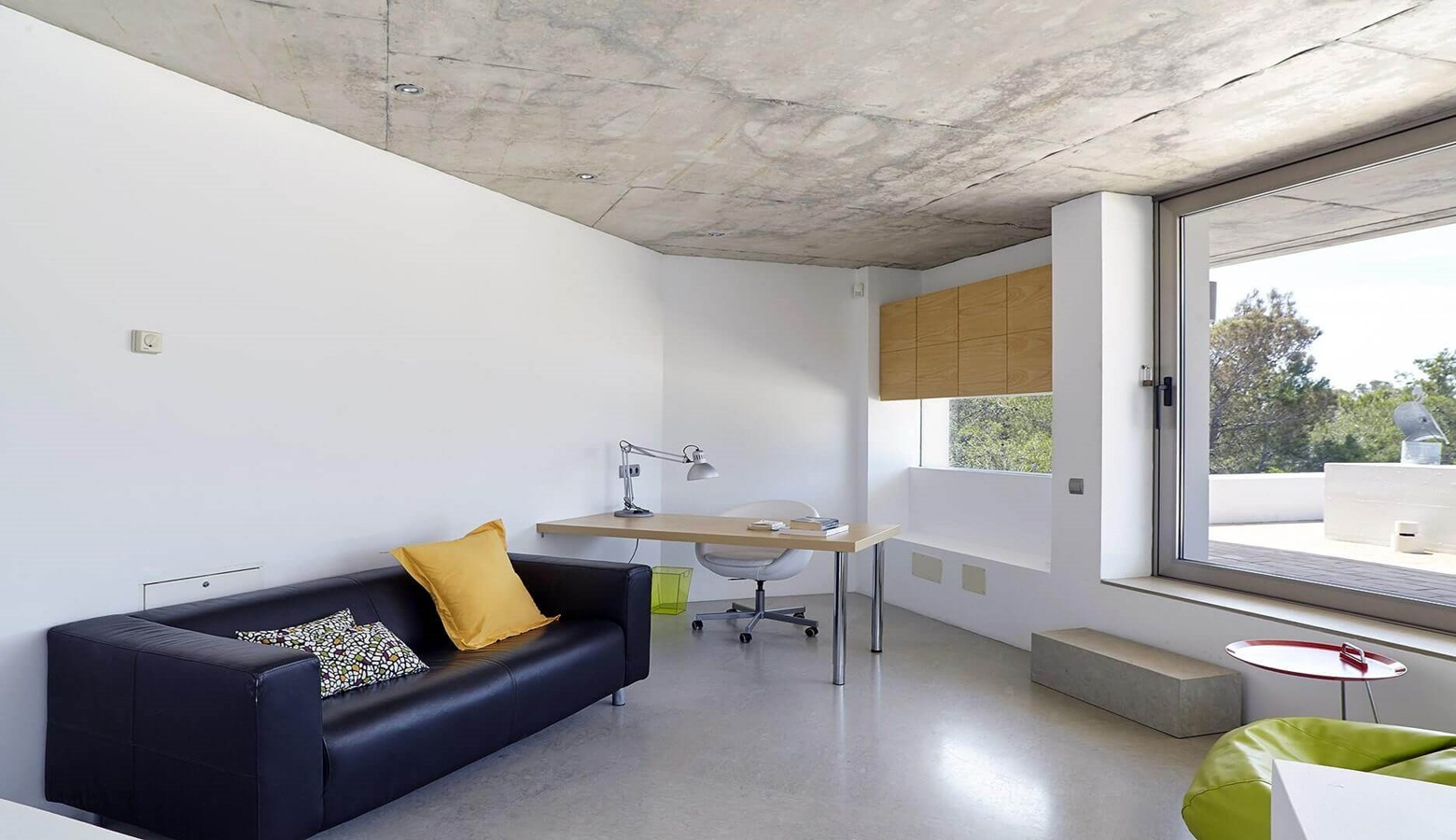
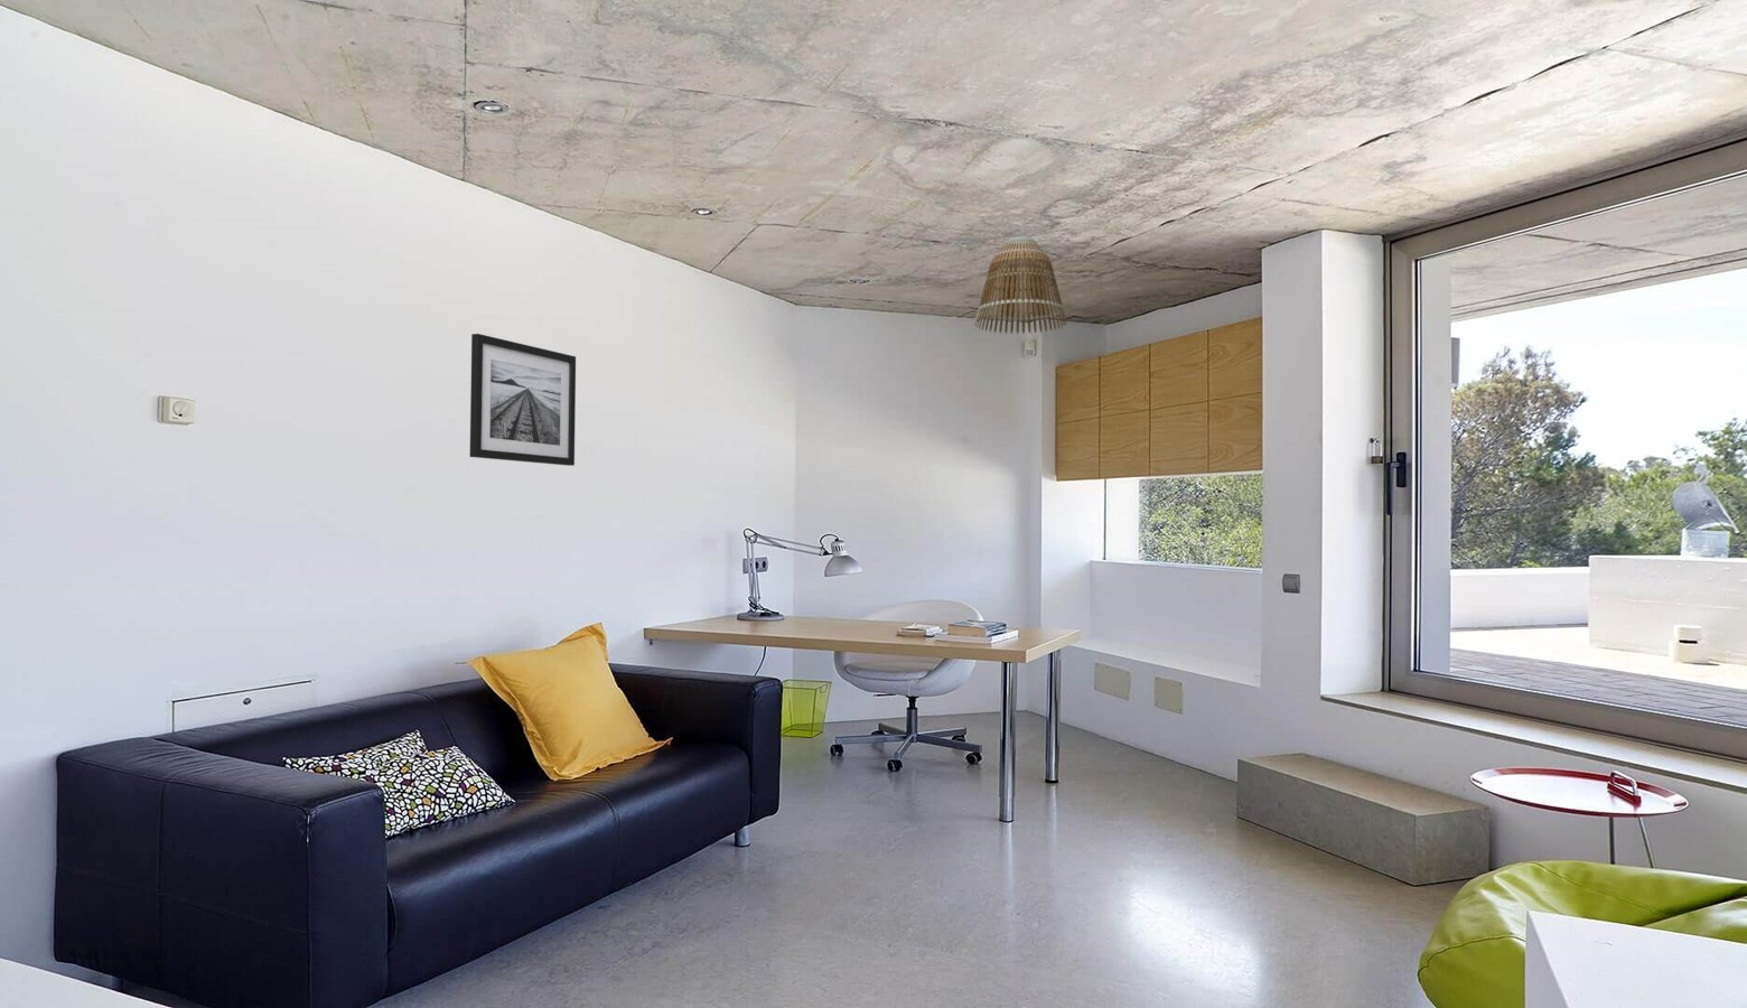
+ lamp shade [973,235,1068,335]
+ wall art [469,332,577,467]
